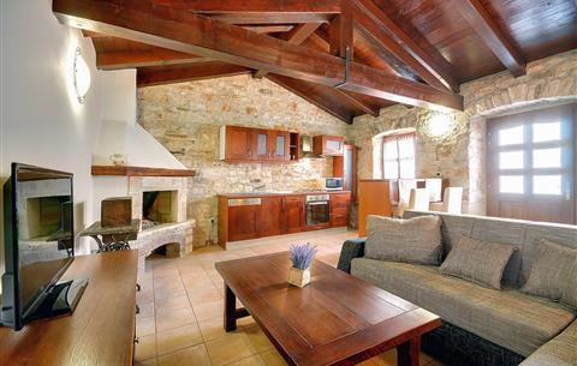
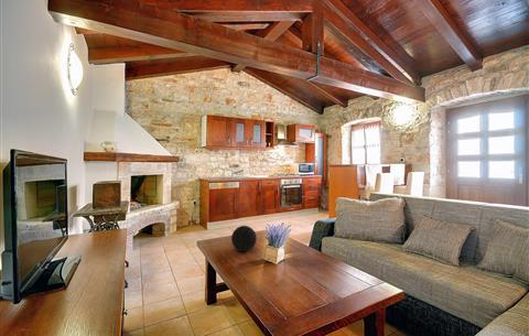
+ decorative orb [230,225,258,252]
